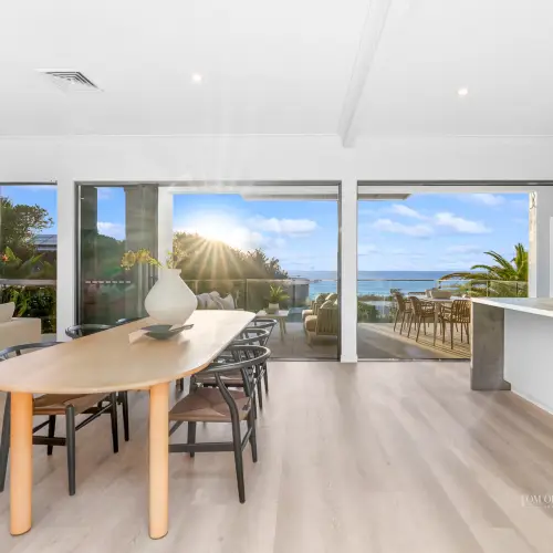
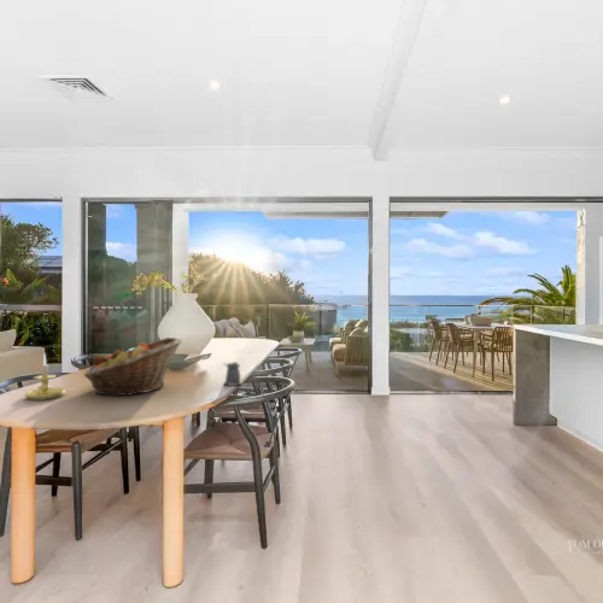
+ candle holder [23,352,66,402]
+ fruit basket [83,336,183,397]
+ pepper shaker [222,361,244,387]
